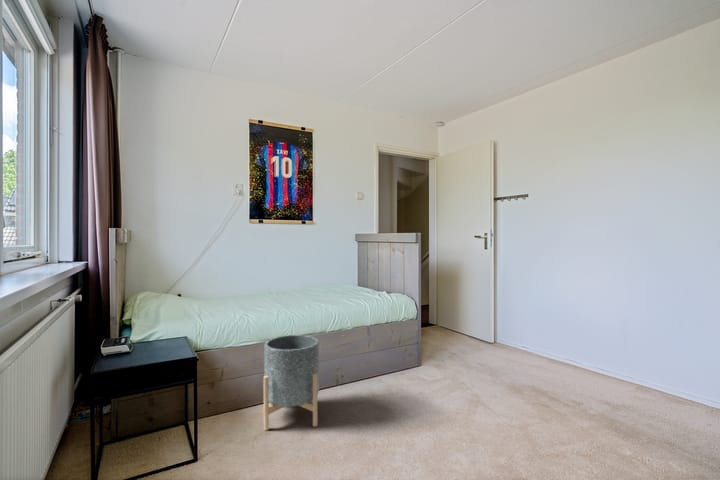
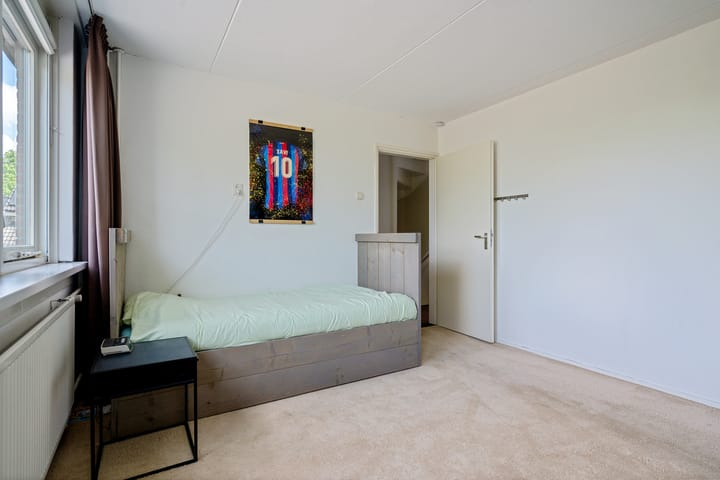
- planter [263,334,320,431]
